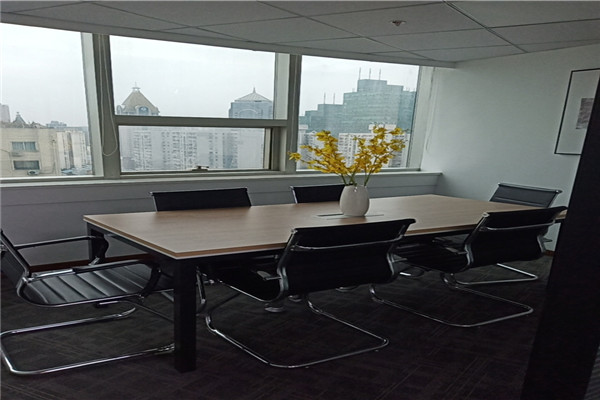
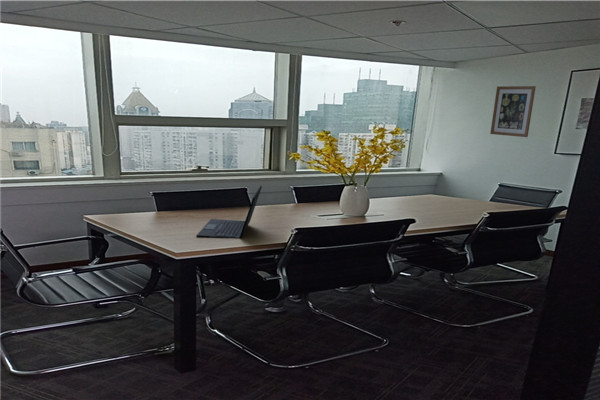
+ laptop [195,185,263,239]
+ wall art [489,85,537,138]
